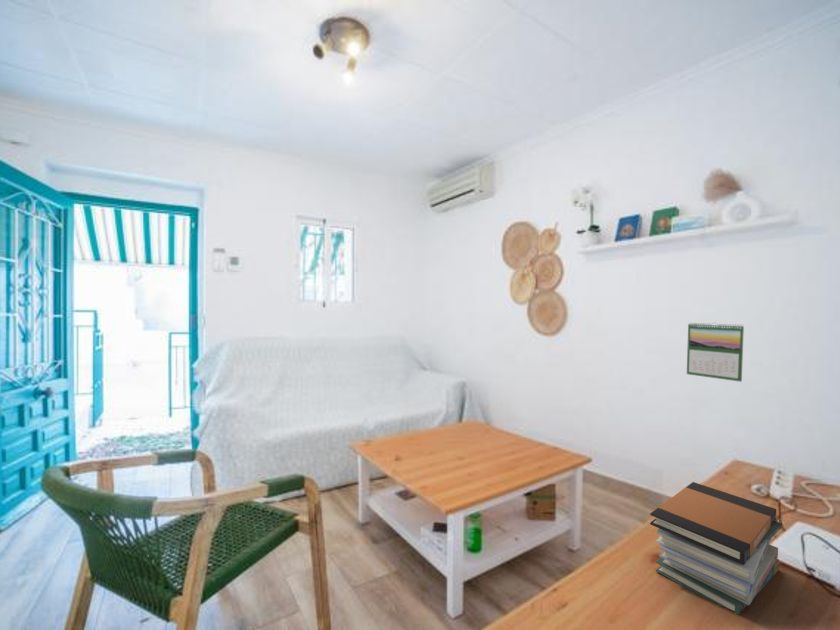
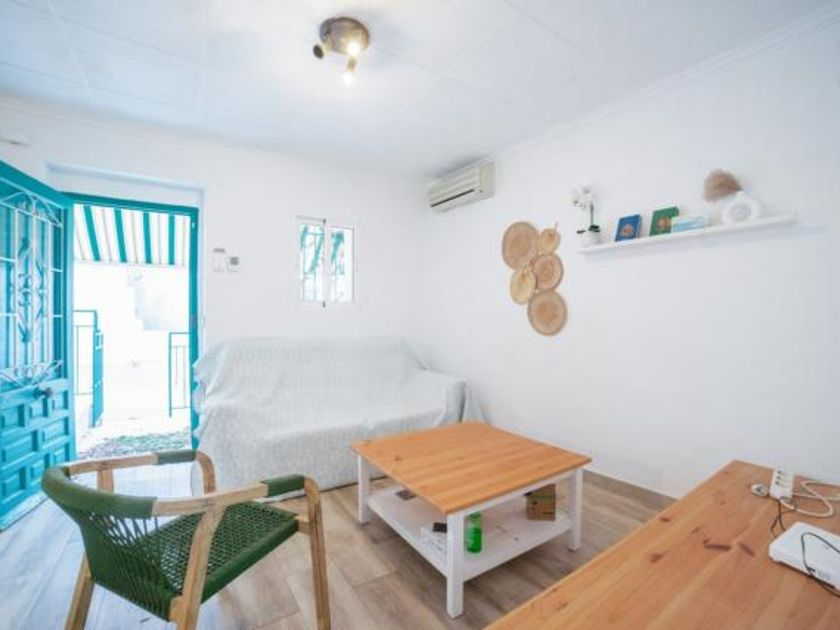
- book stack [649,481,783,616]
- calendar [686,322,745,383]
